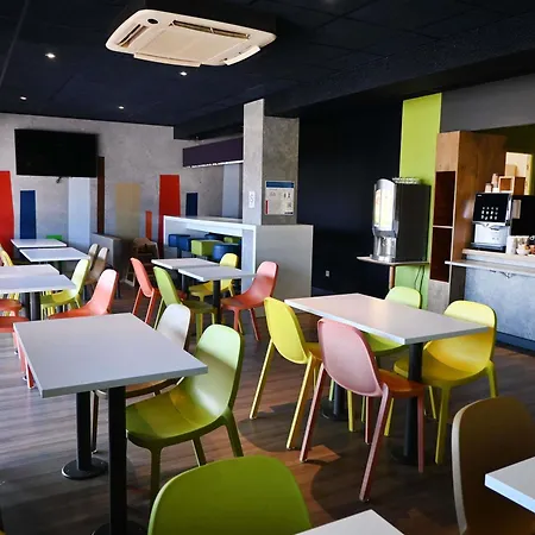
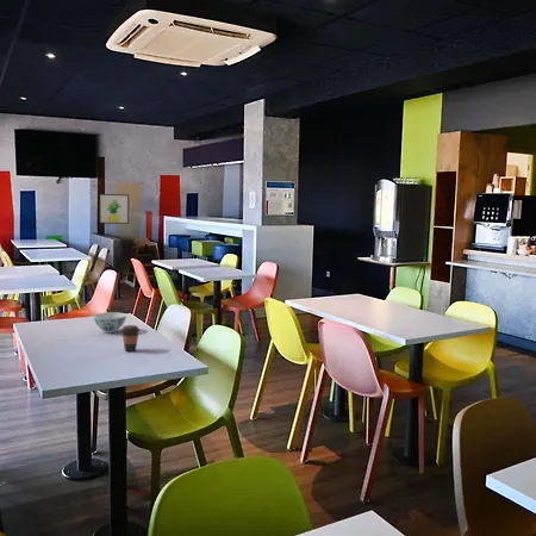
+ coffee cup [119,324,141,353]
+ chinaware [93,311,127,334]
+ wall art [98,193,130,225]
